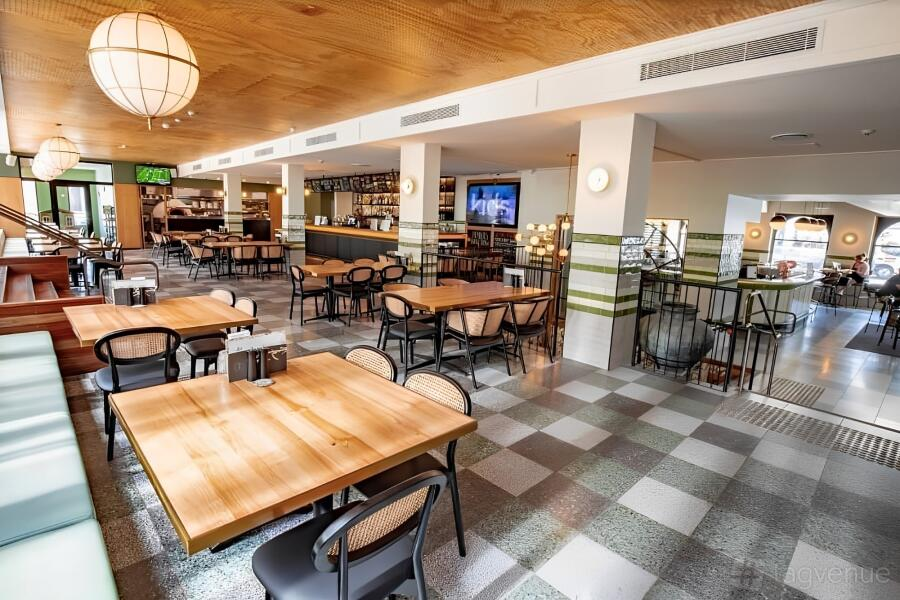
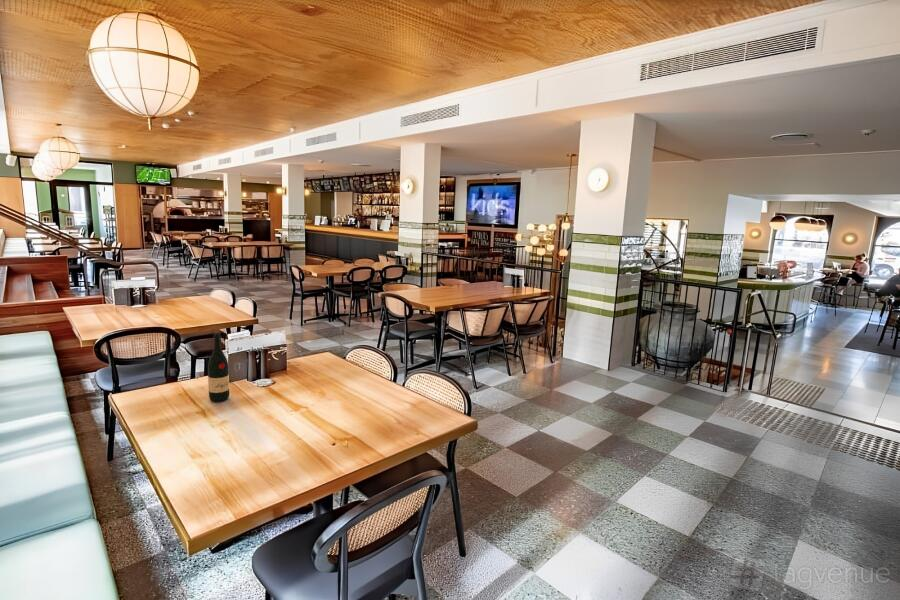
+ wine bottle [207,330,230,403]
